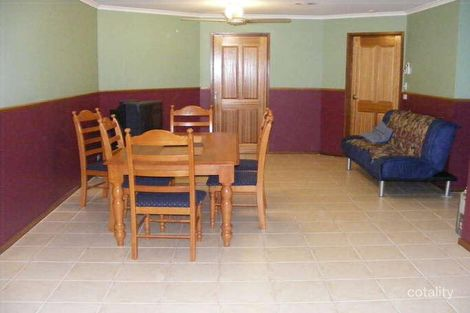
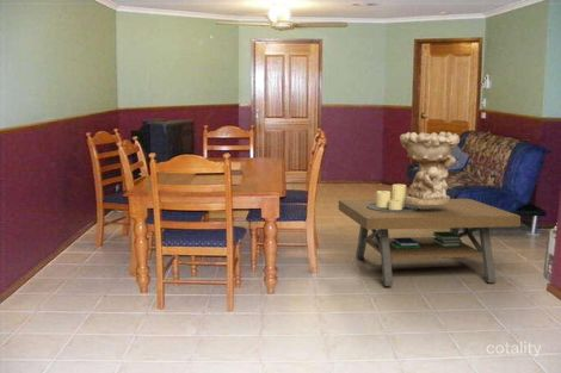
+ decorative bowl [399,131,461,205]
+ coffee table [338,182,522,287]
